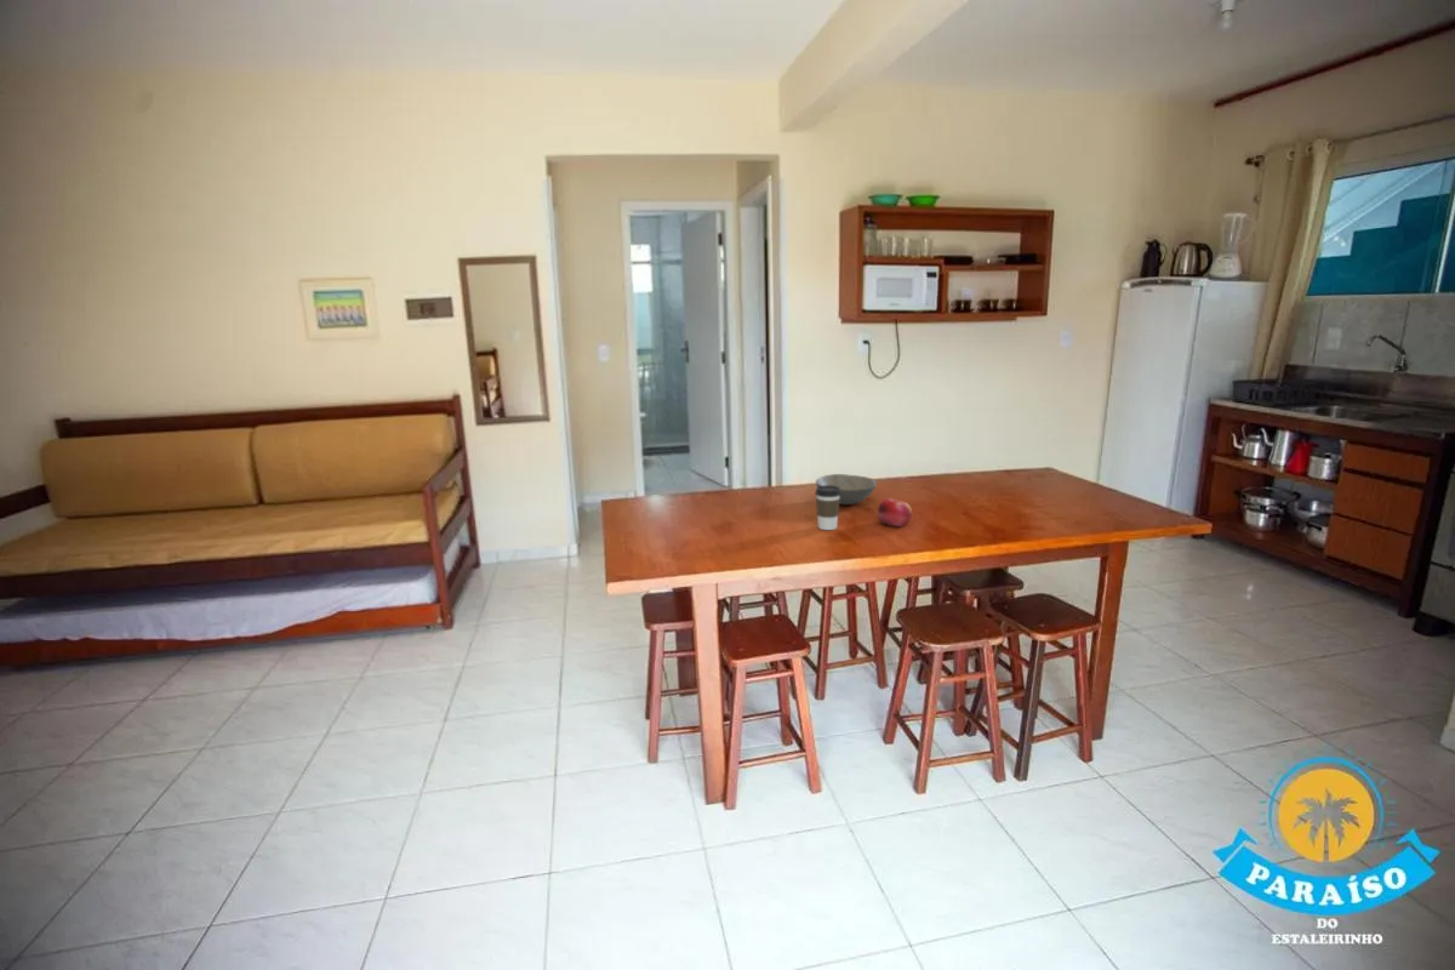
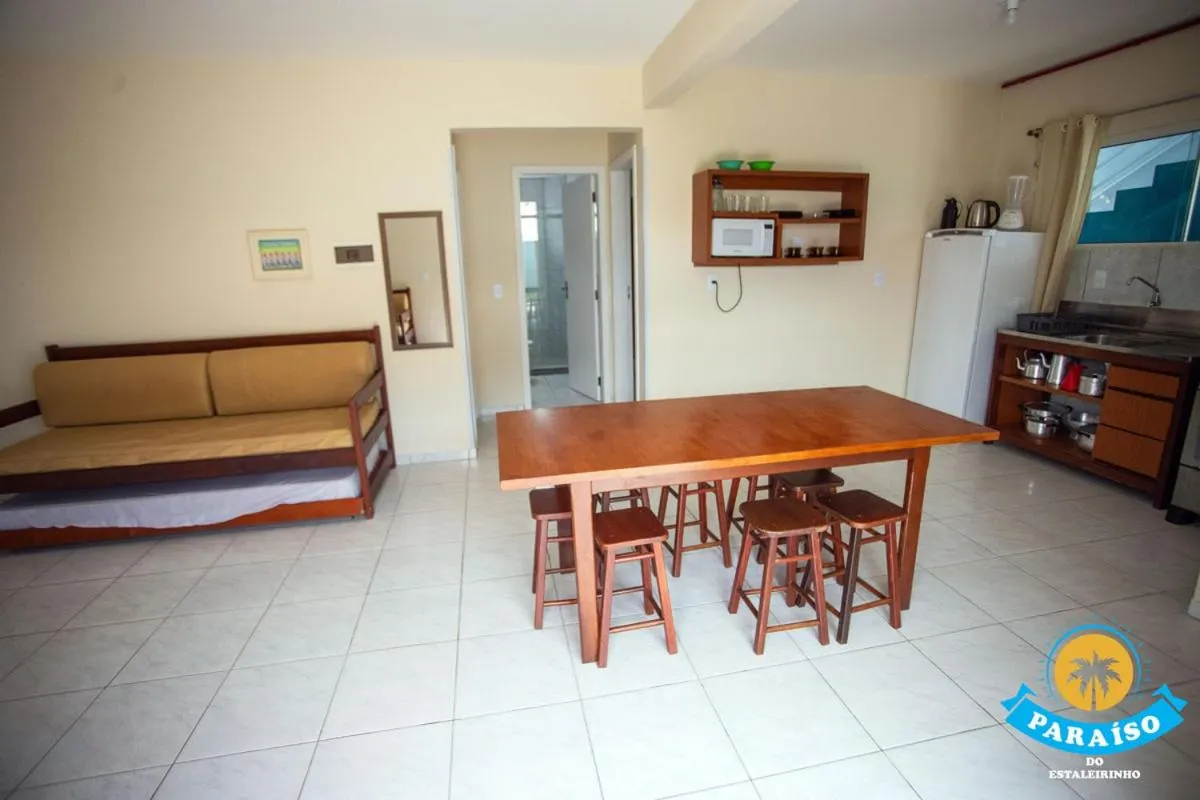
- coffee cup [815,485,840,531]
- soup bowl [815,473,878,506]
- fruit [877,497,913,527]
